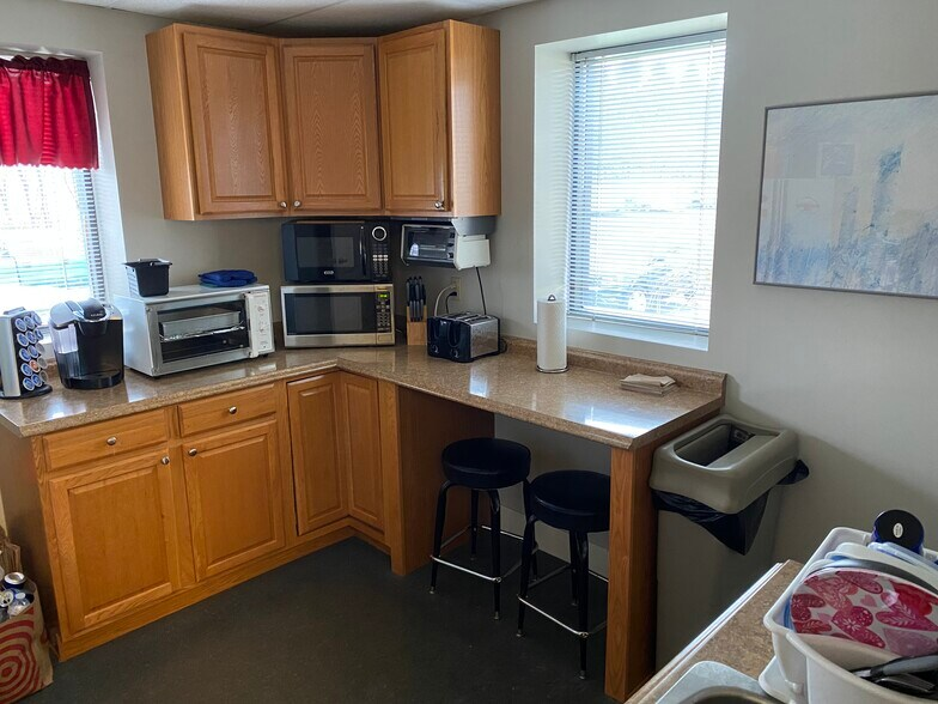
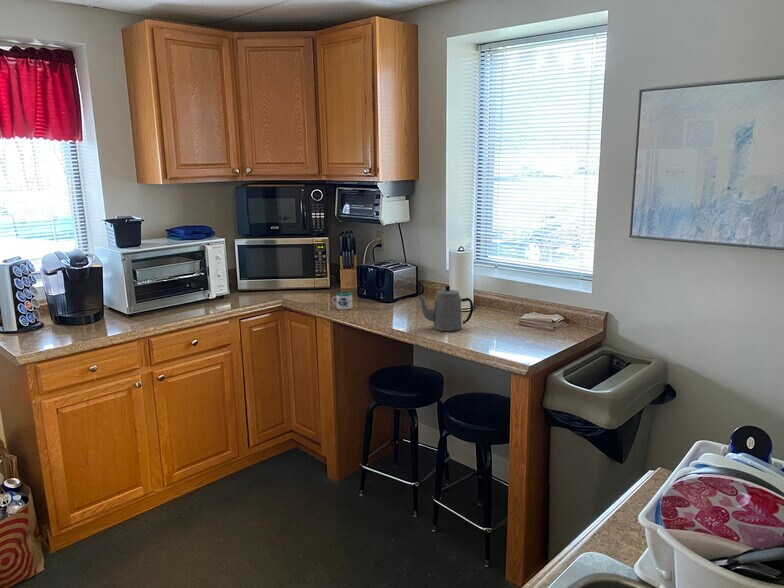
+ mug [331,291,354,311]
+ teapot [417,285,474,332]
